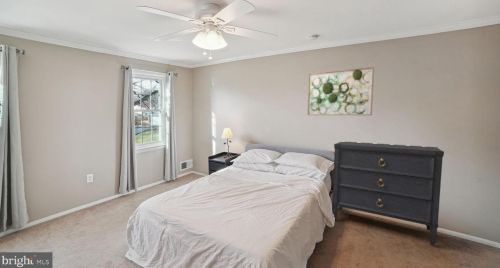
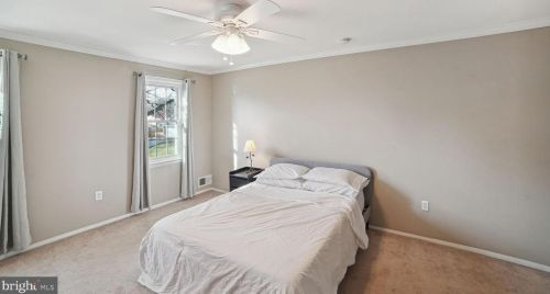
- dresser [331,141,445,247]
- wall art [306,66,375,116]
